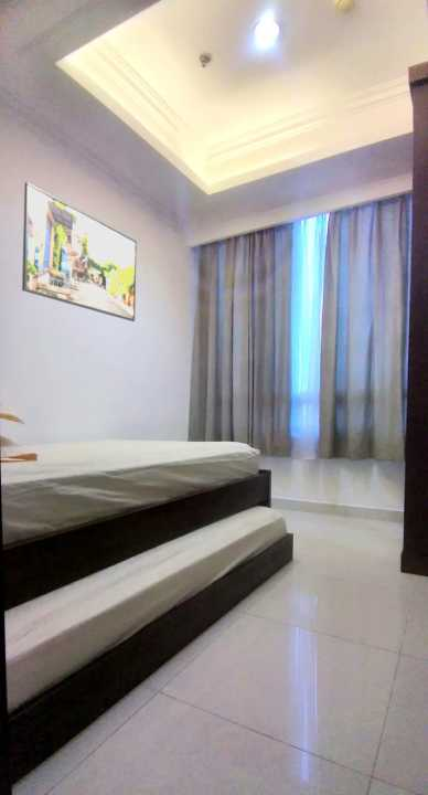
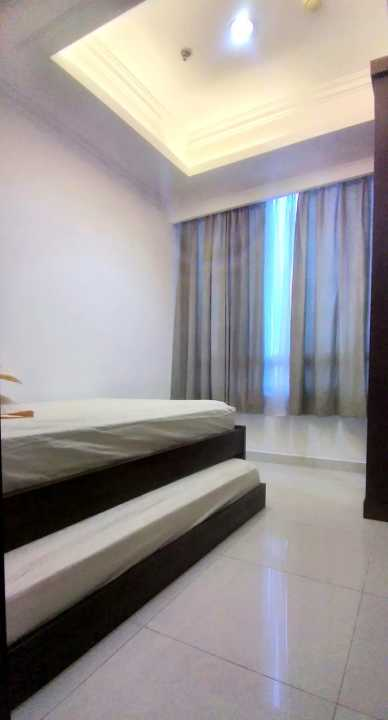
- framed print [21,181,138,322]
